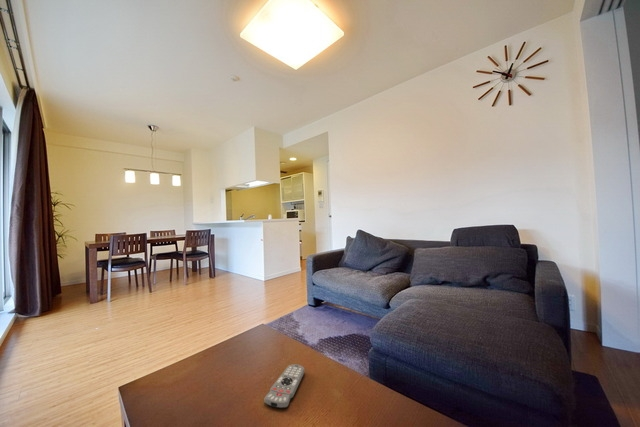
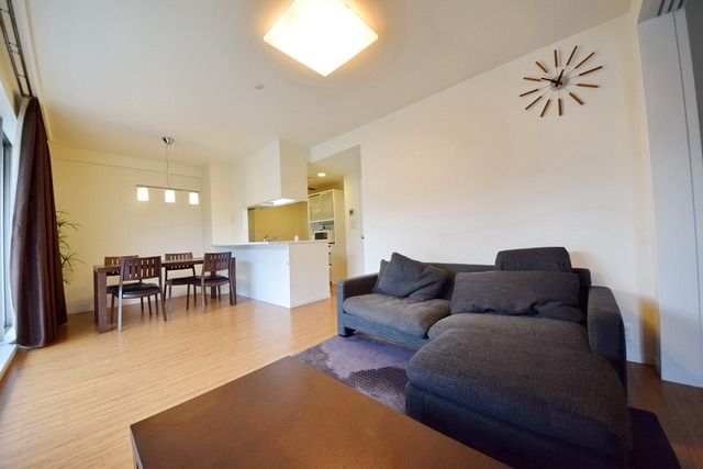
- remote control [263,363,306,409]
